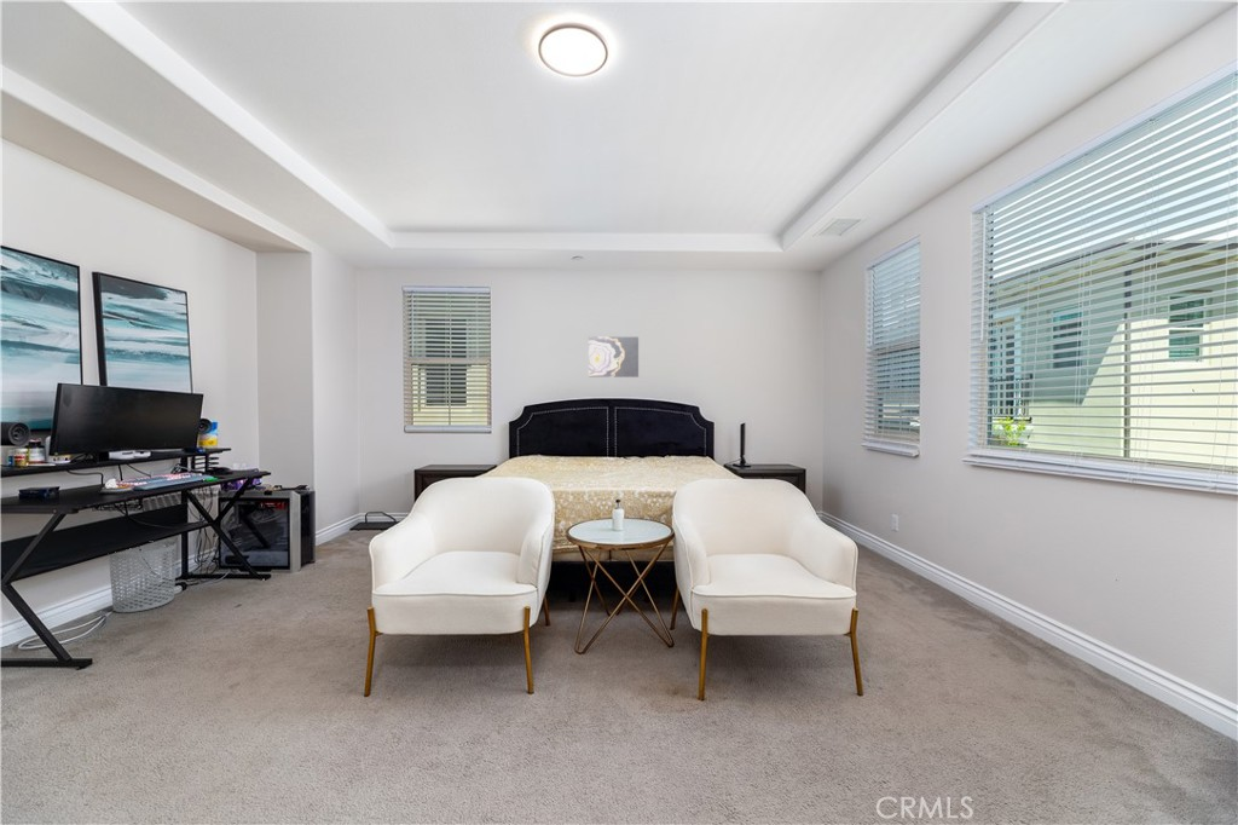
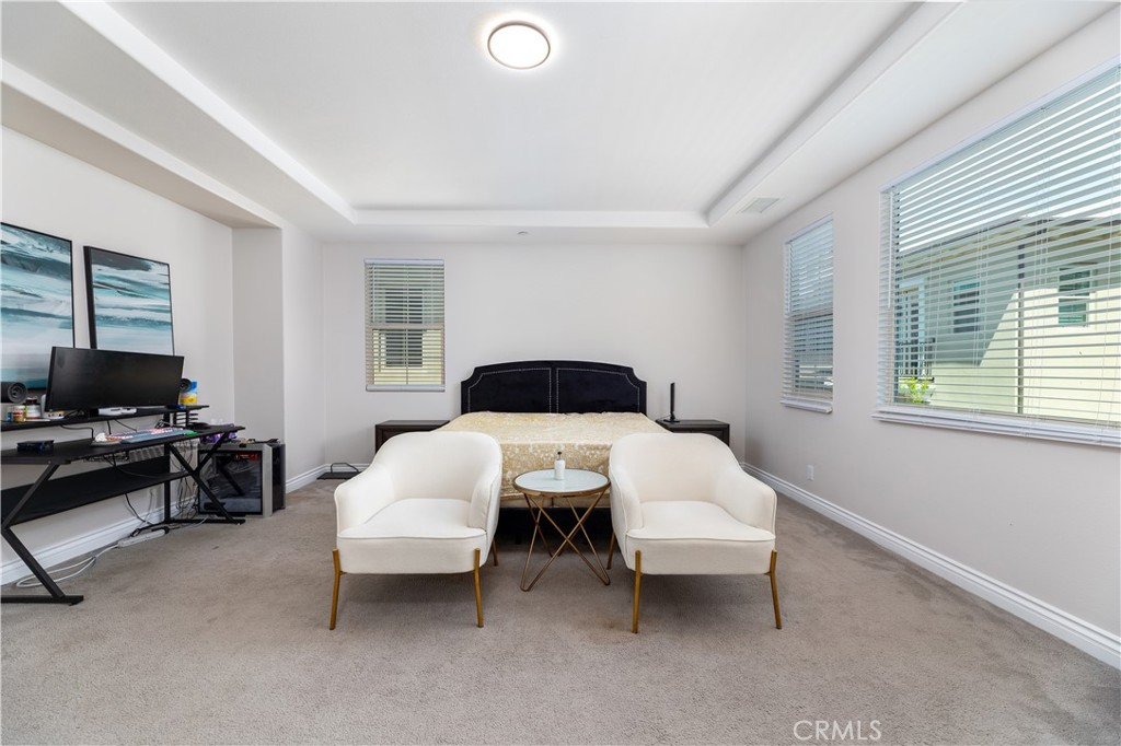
- wall art [588,336,640,379]
- waste bin [108,540,178,613]
